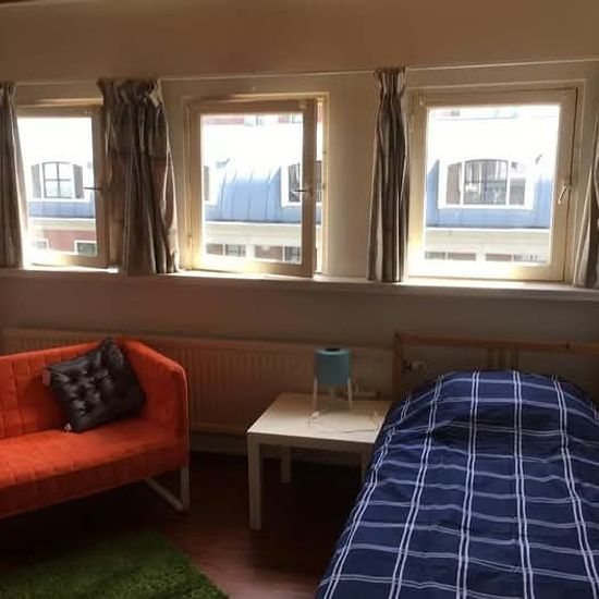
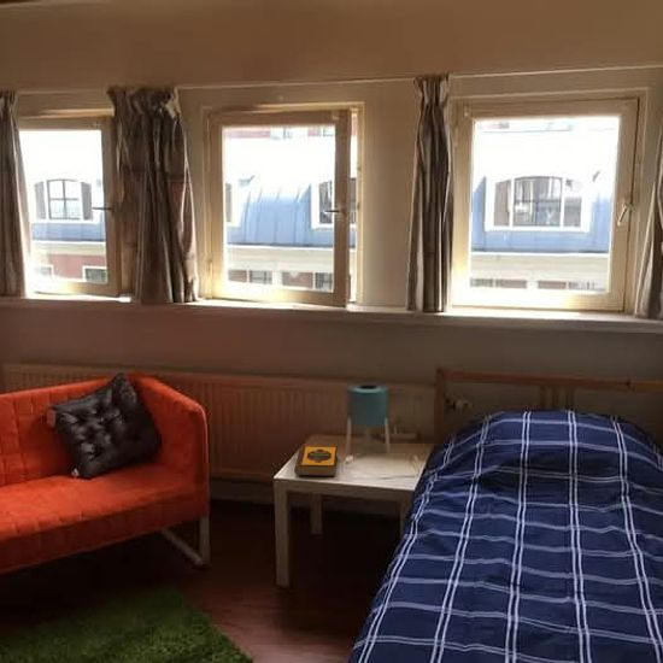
+ hardback book [293,445,339,477]
